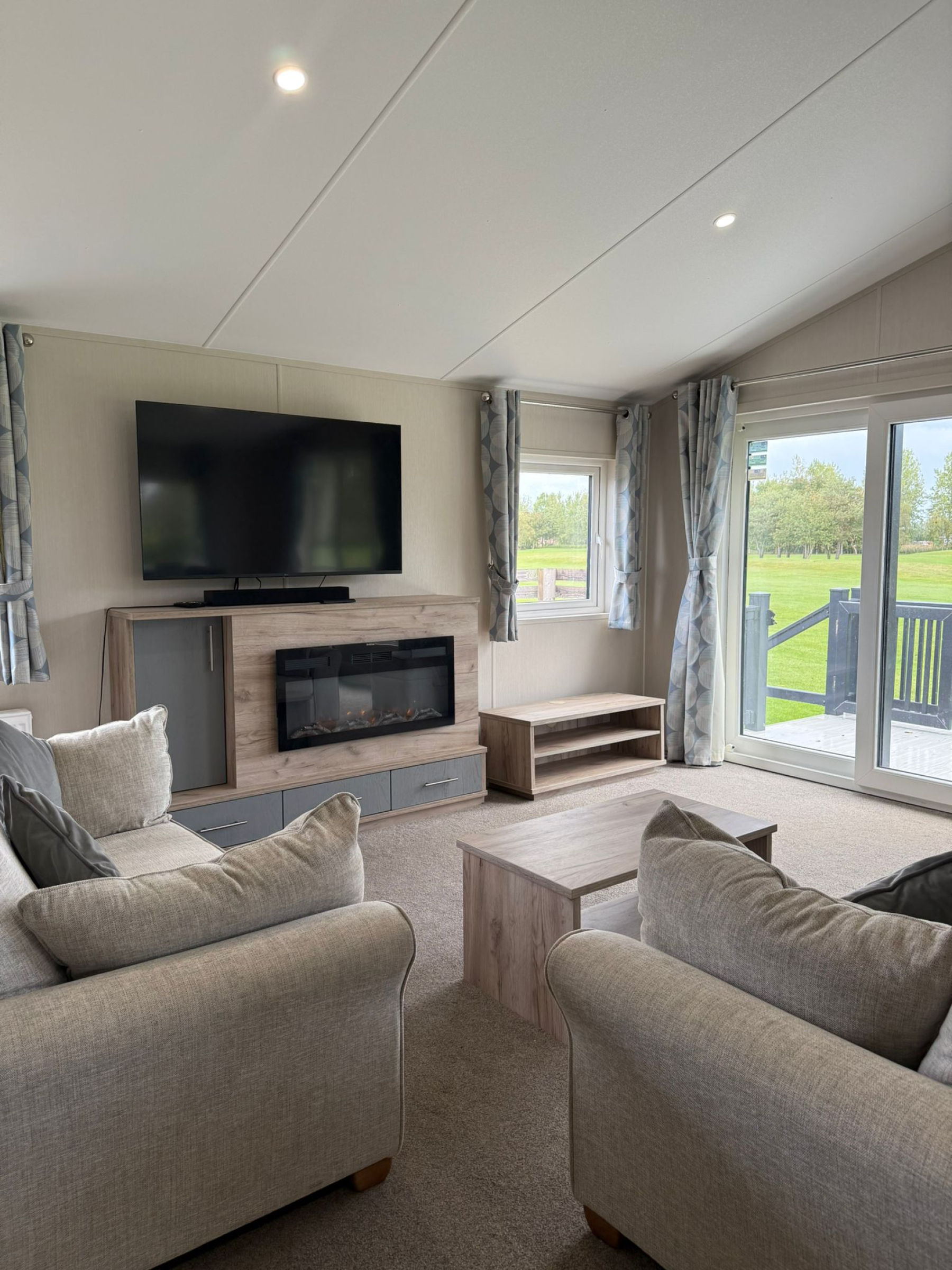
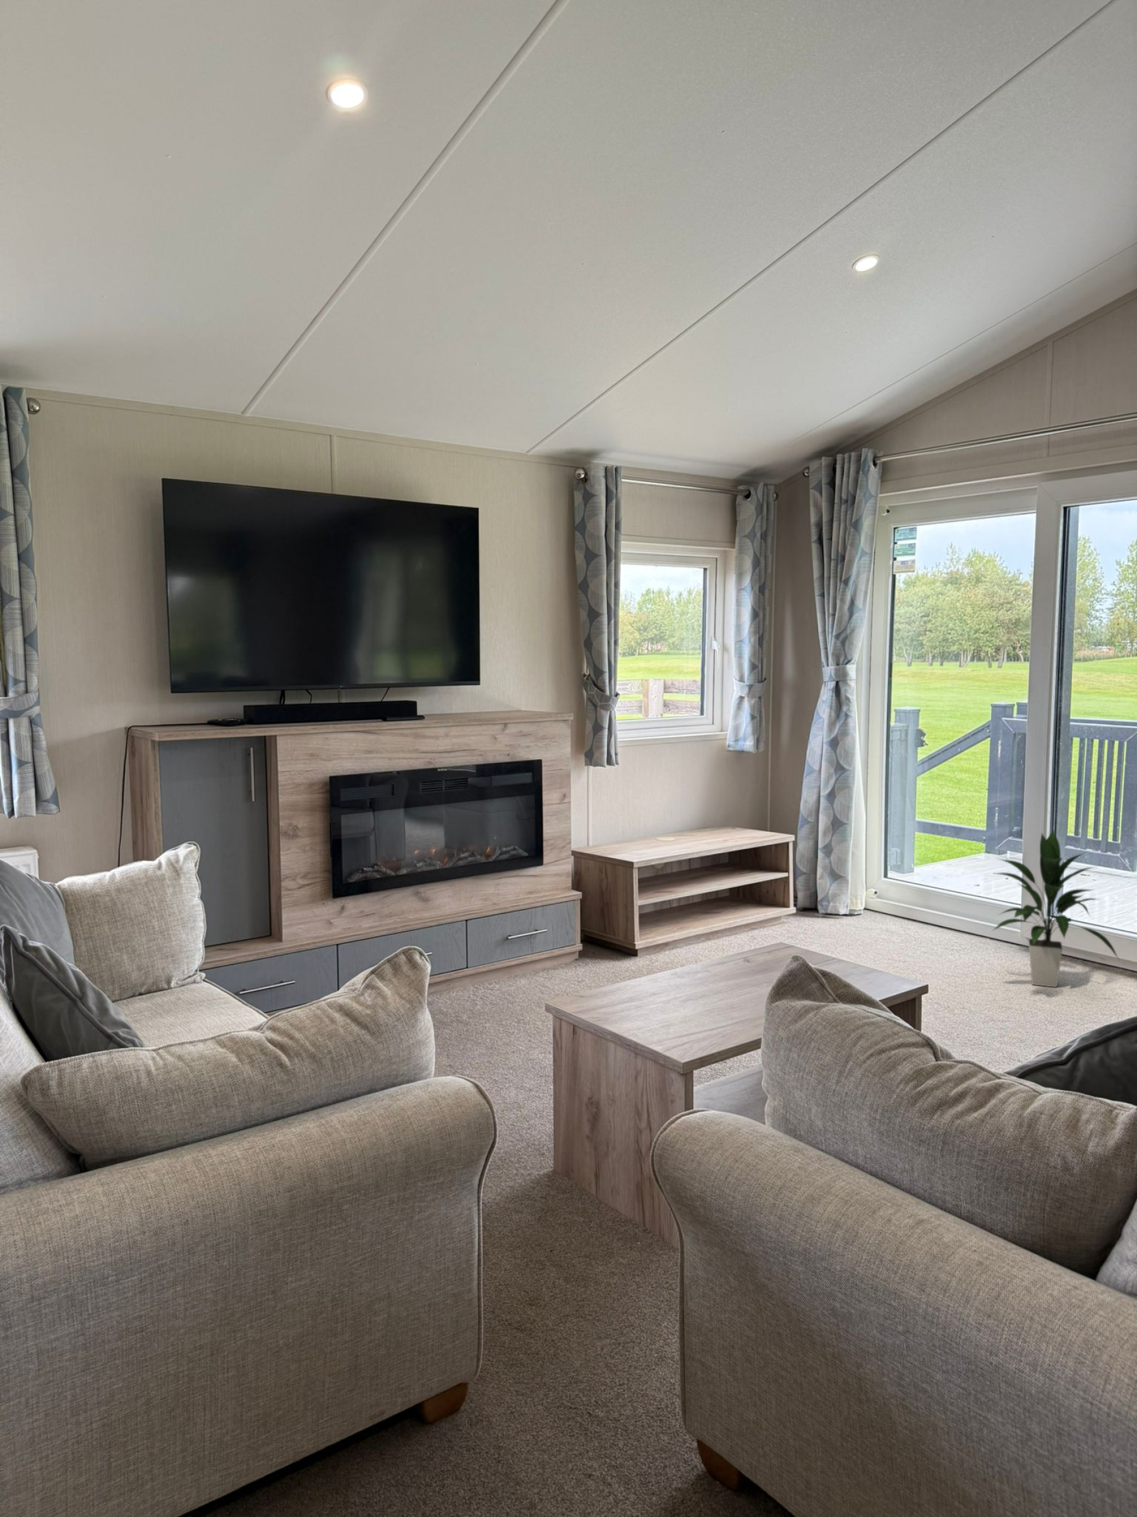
+ indoor plant [987,829,1120,988]
